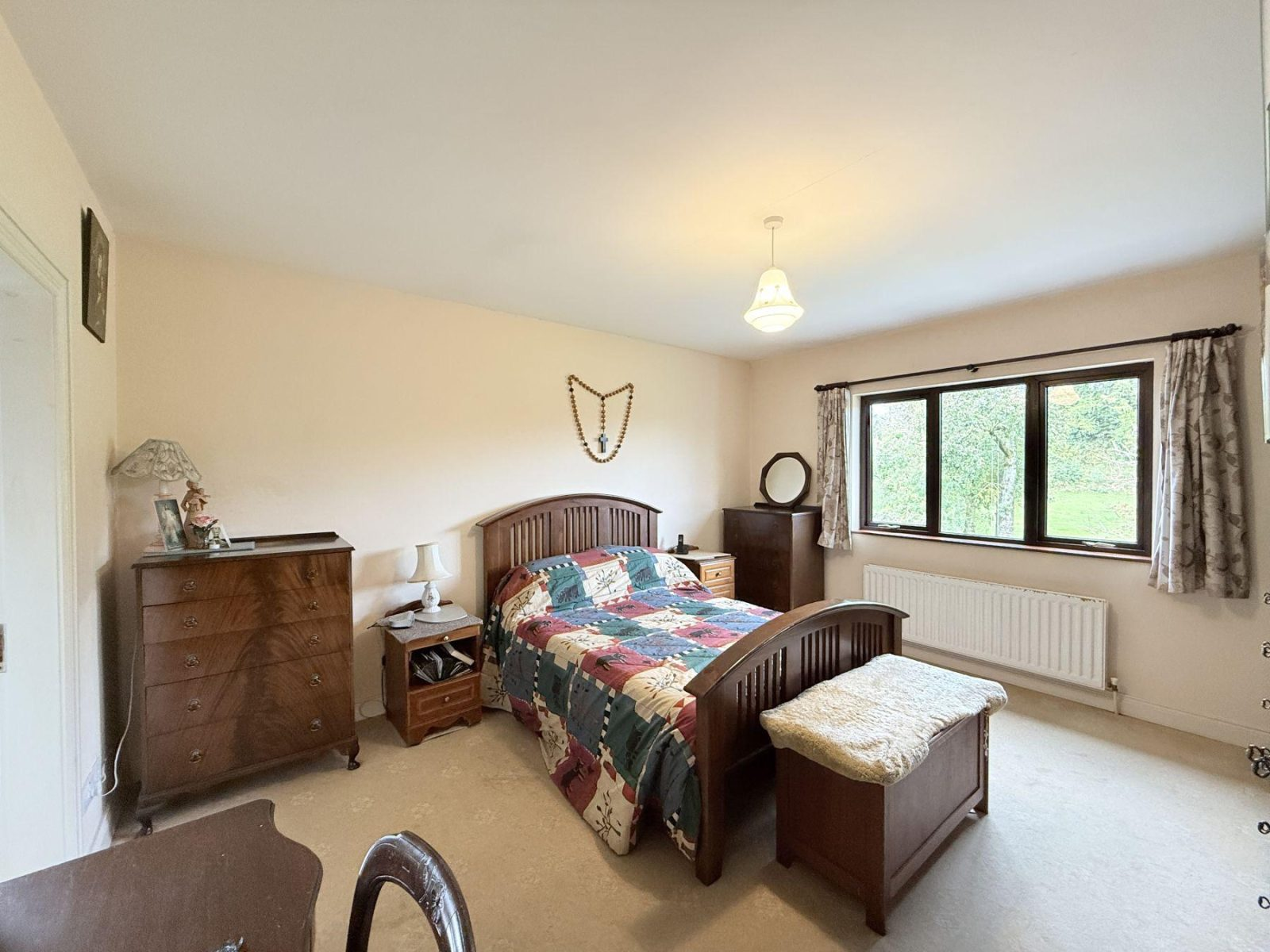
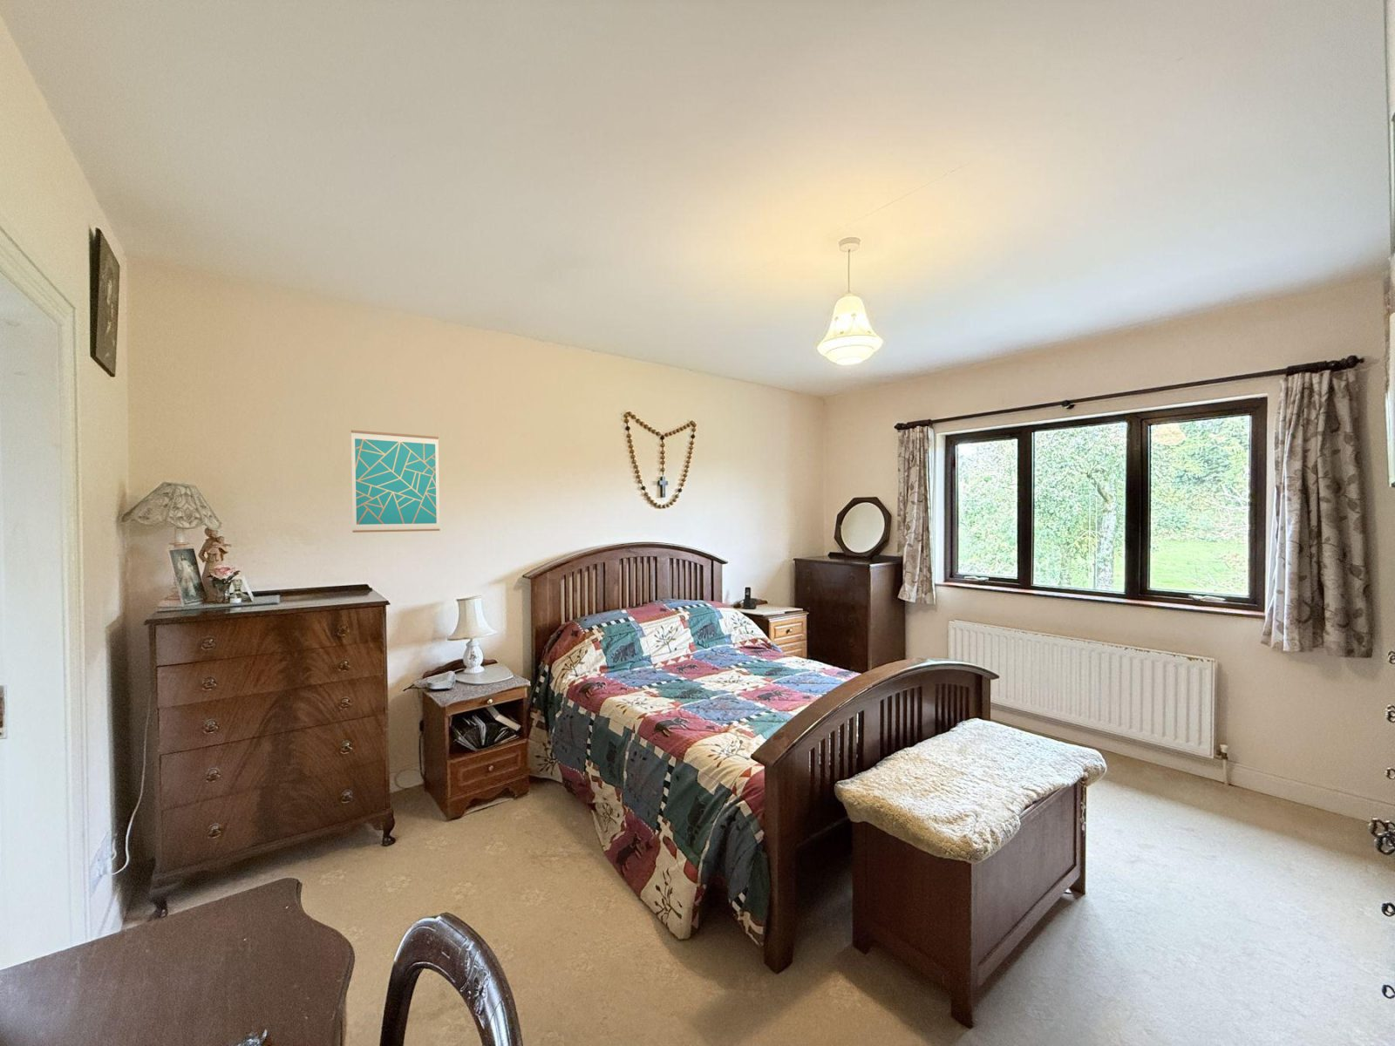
+ wall art [350,429,442,534]
